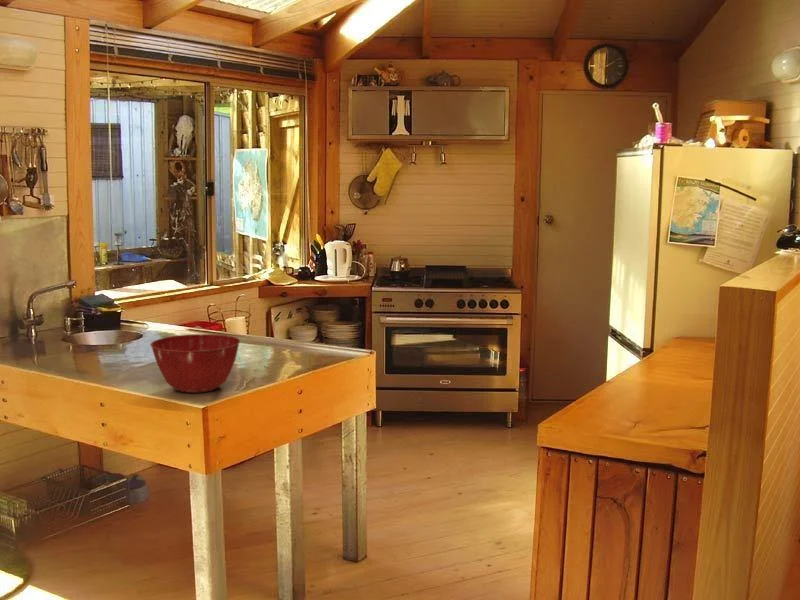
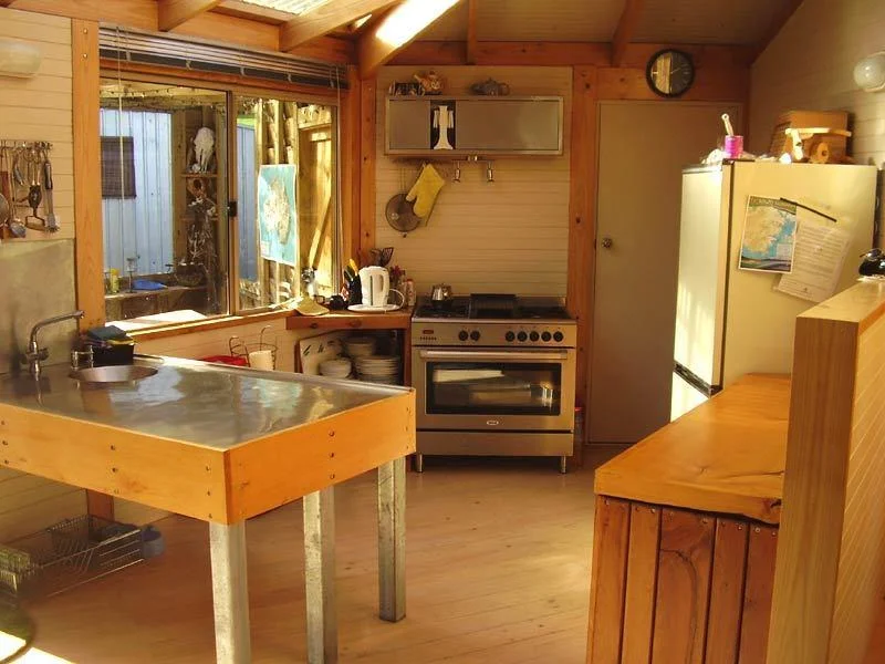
- mixing bowl [149,333,241,394]
